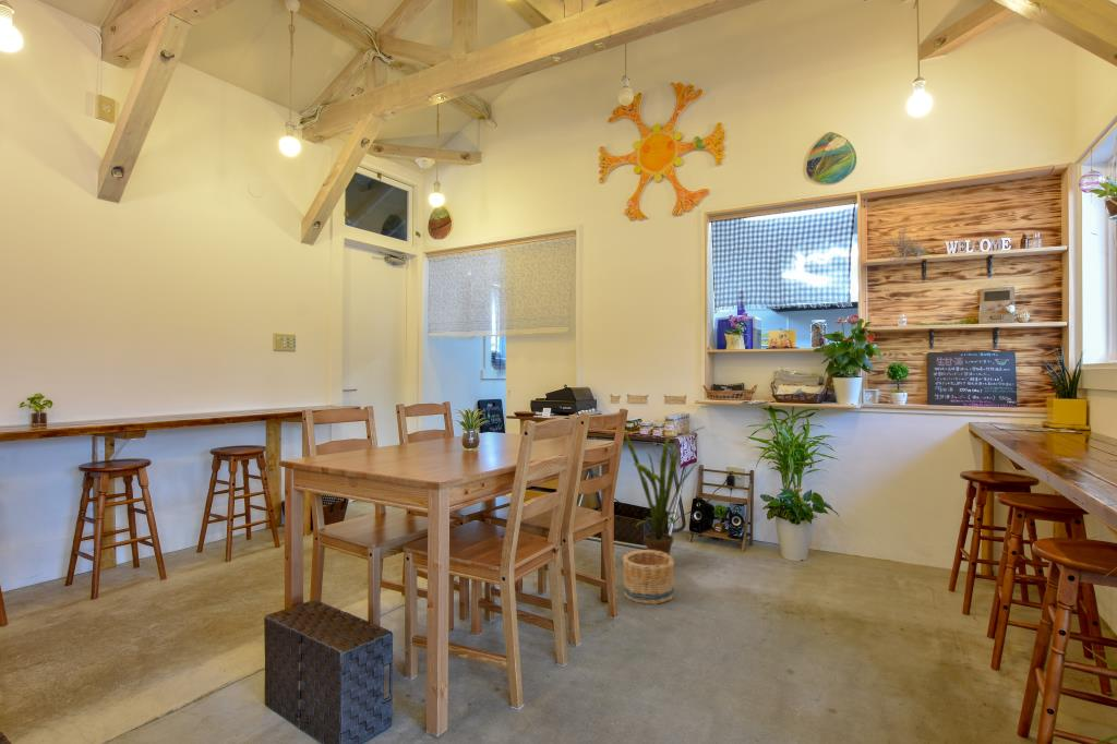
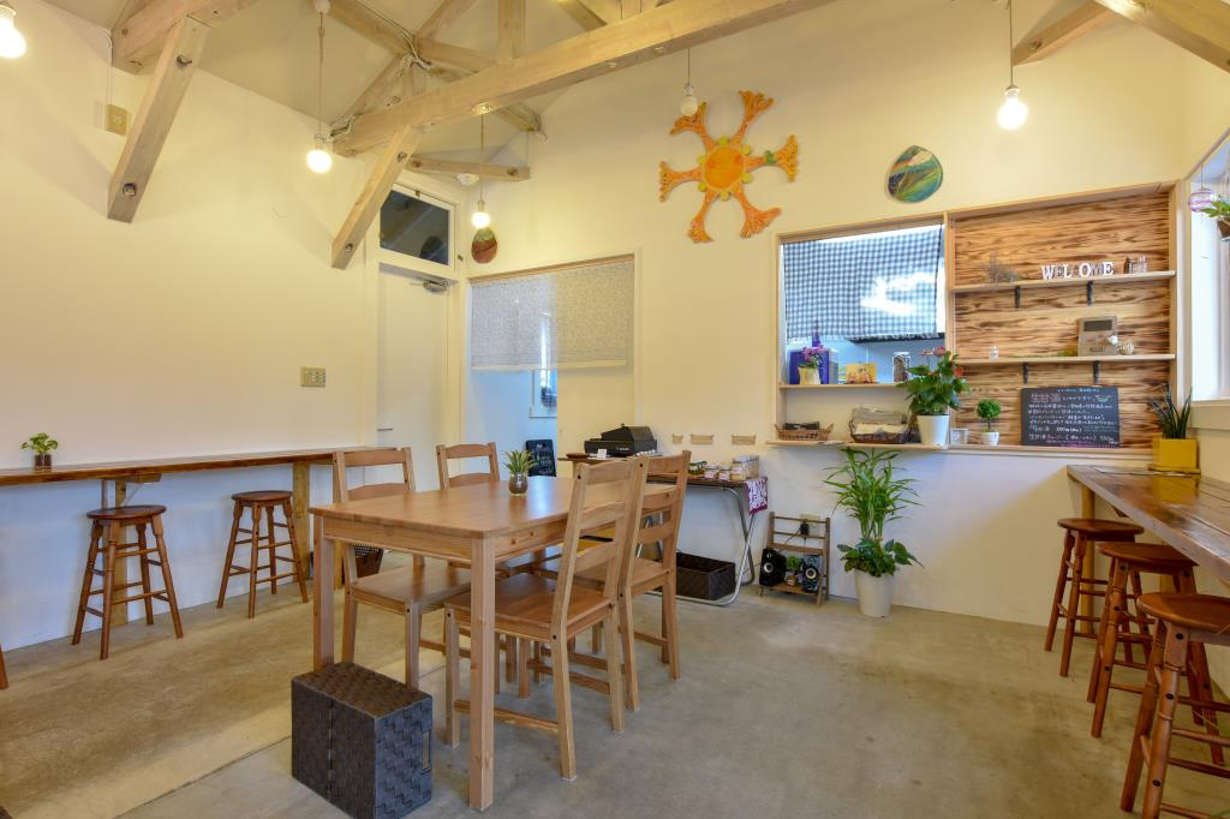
- house plant [624,425,707,555]
- basket [622,549,676,605]
